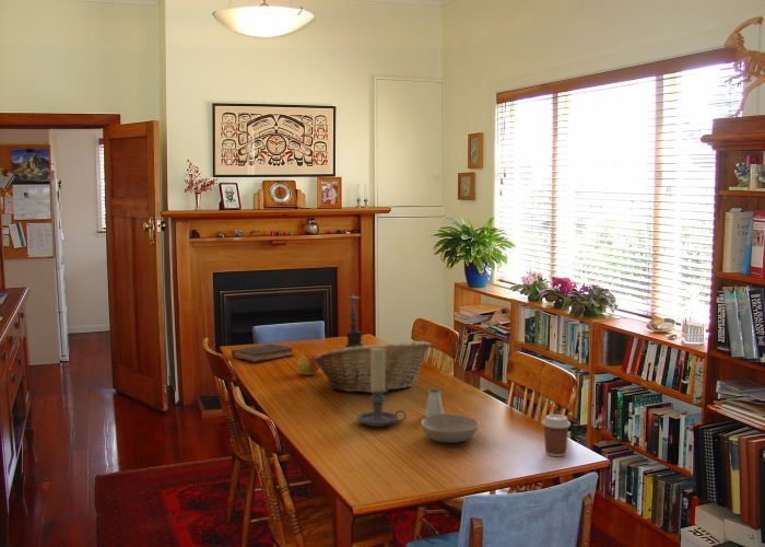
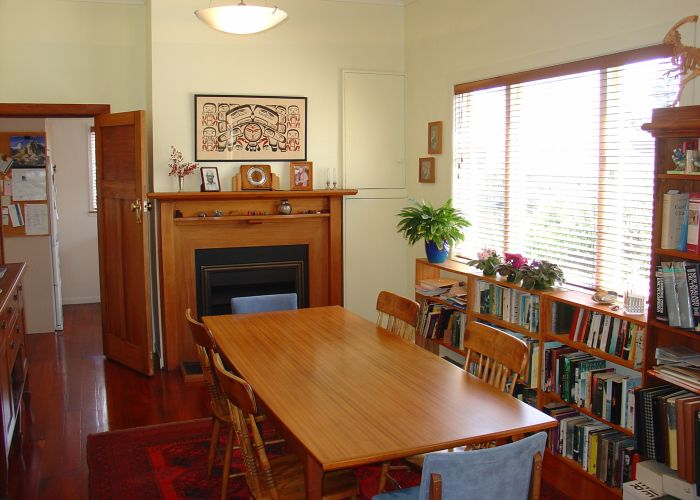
- apple [296,352,320,376]
- candle holder [344,289,364,348]
- bowl [420,414,480,444]
- coffee cup [541,414,572,457]
- book [231,342,295,363]
- saltshaker [424,387,445,418]
- candle holder [356,347,408,428]
- fruit basket [314,340,432,393]
